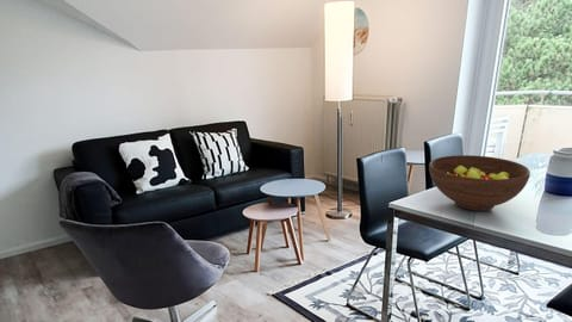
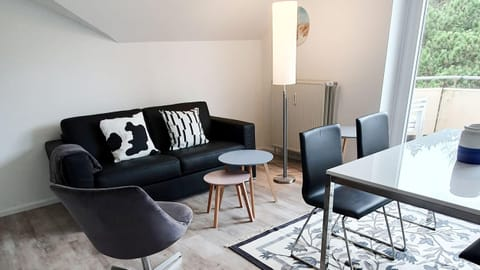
- fruit bowl [428,154,531,212]
